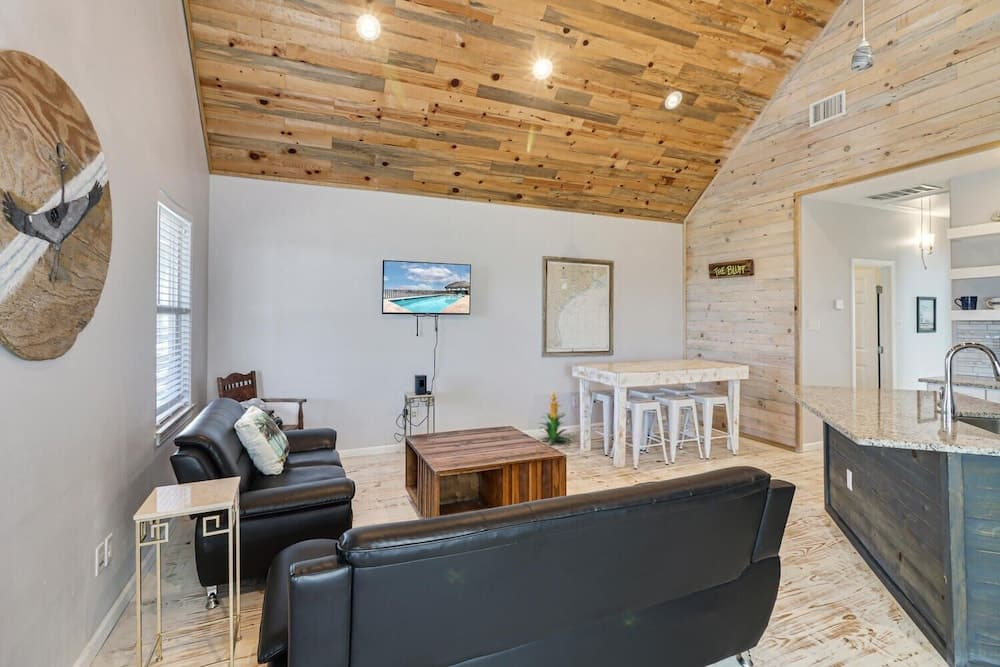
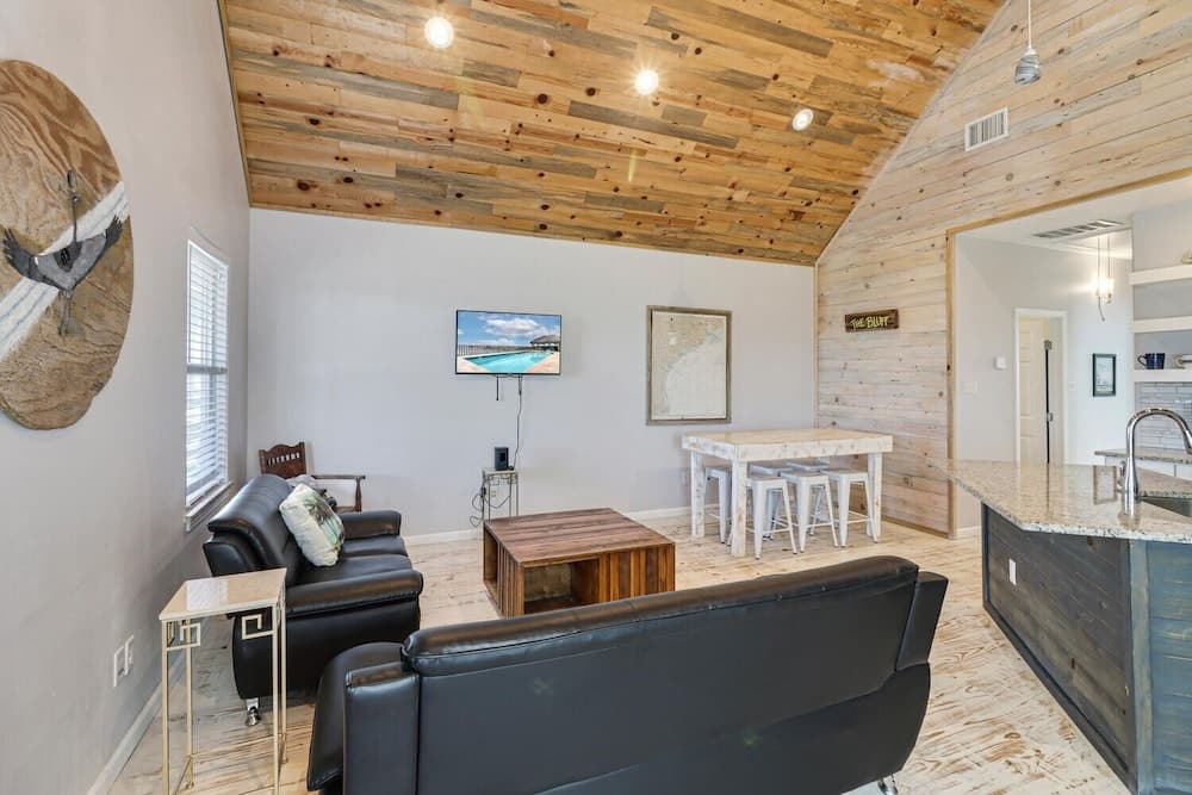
- indoor plant [537,388,571,445]
